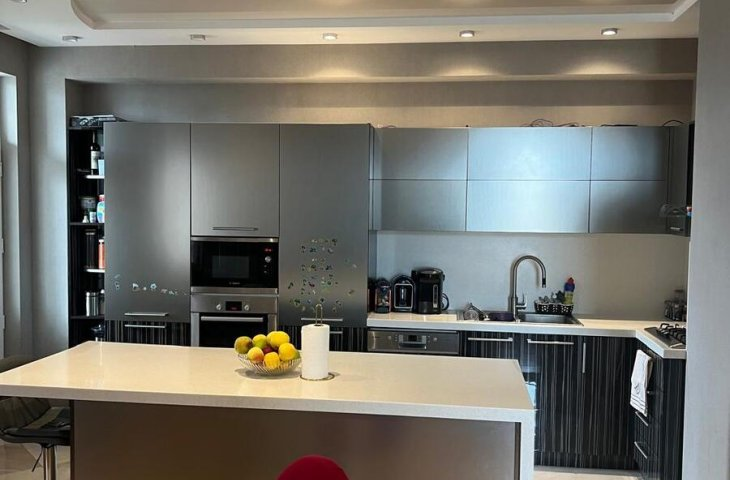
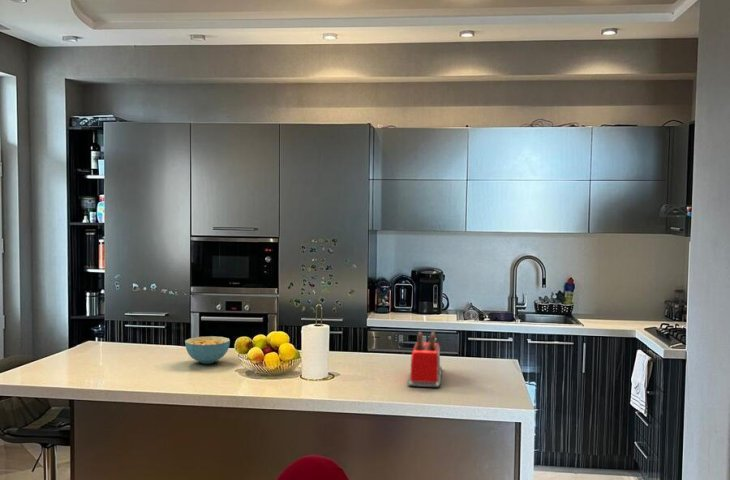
+ cereal bowl [184,335,231,365]
+ toaster [407,331,443,388]
